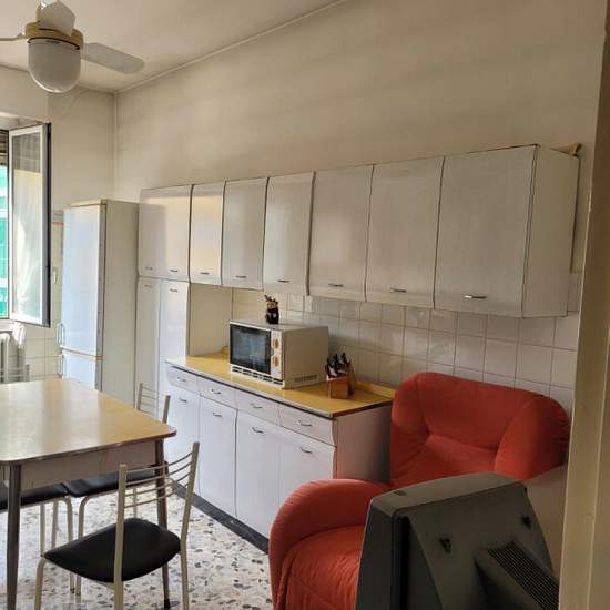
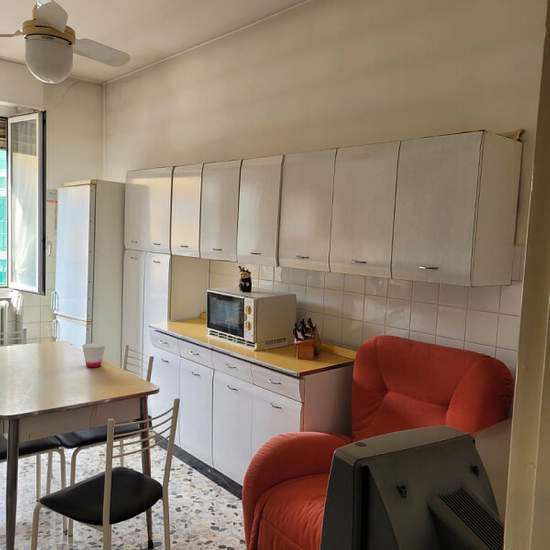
+ cup [82,342,106,368]
